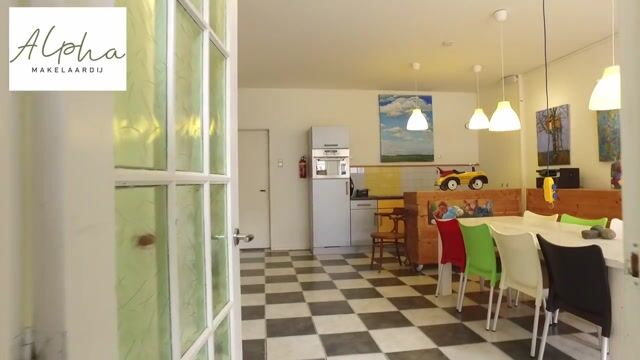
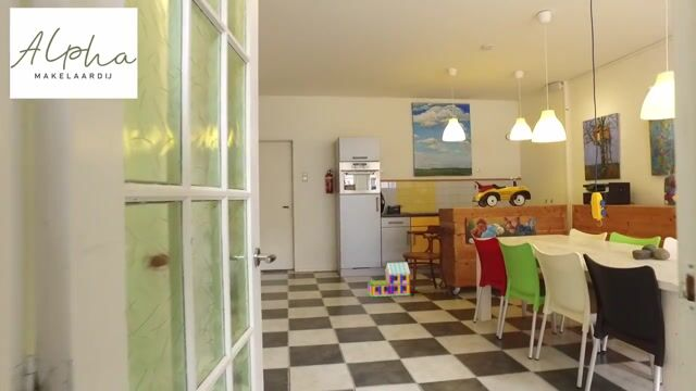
+ toy house [366,261,411,298]
